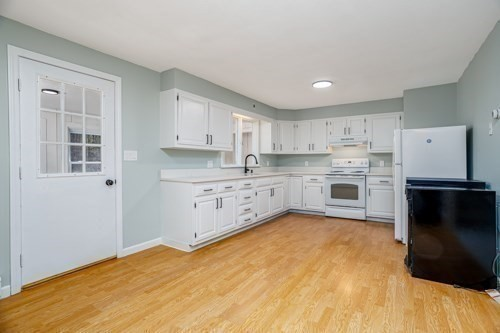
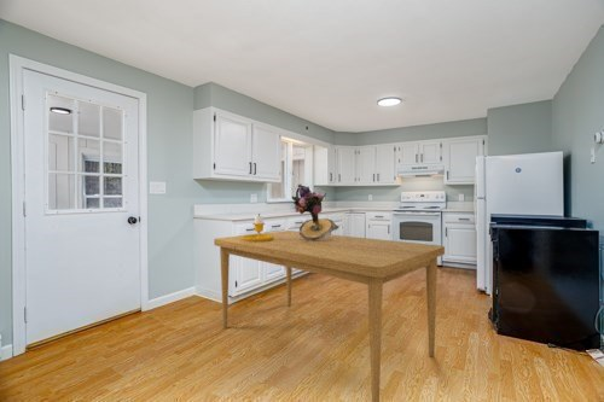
+ candlestick [244,212,274,241]
+ bouquet [291,183,339,241]
+ dining table [213,229,446,402]
